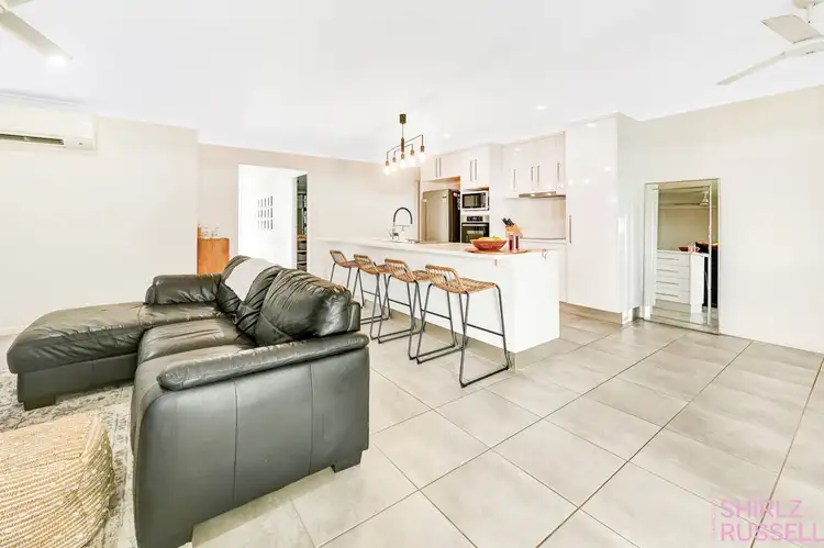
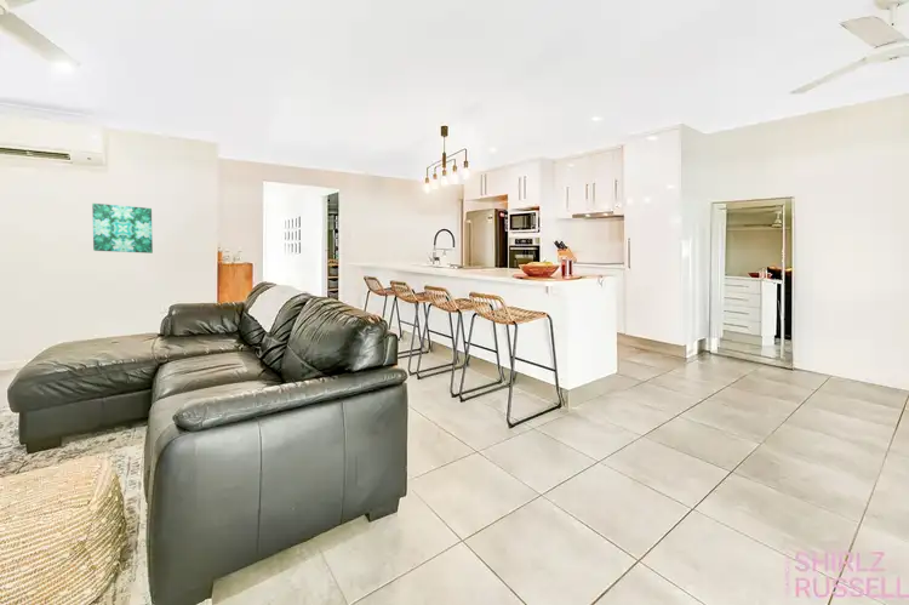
+ wall art [91,202,154,255]
